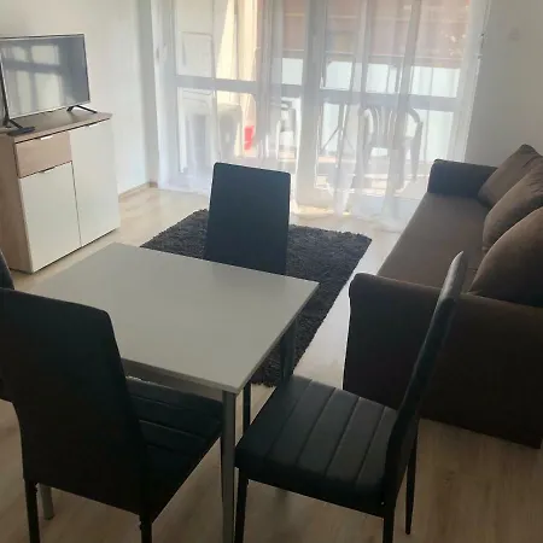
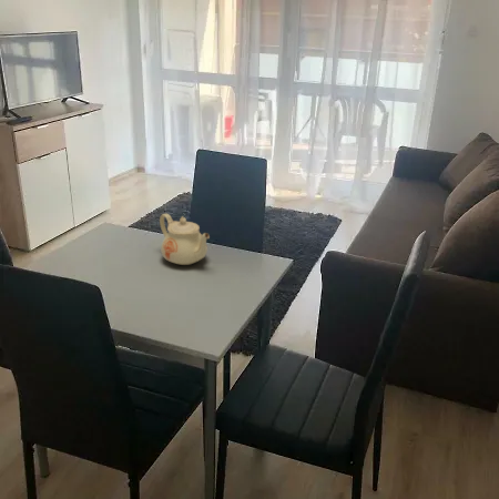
+ teapot [159,213,211,266]
